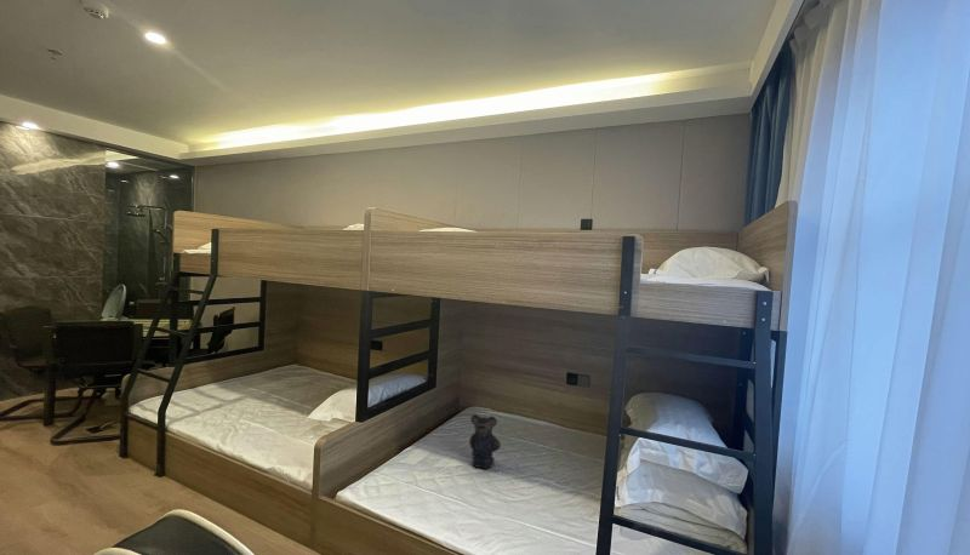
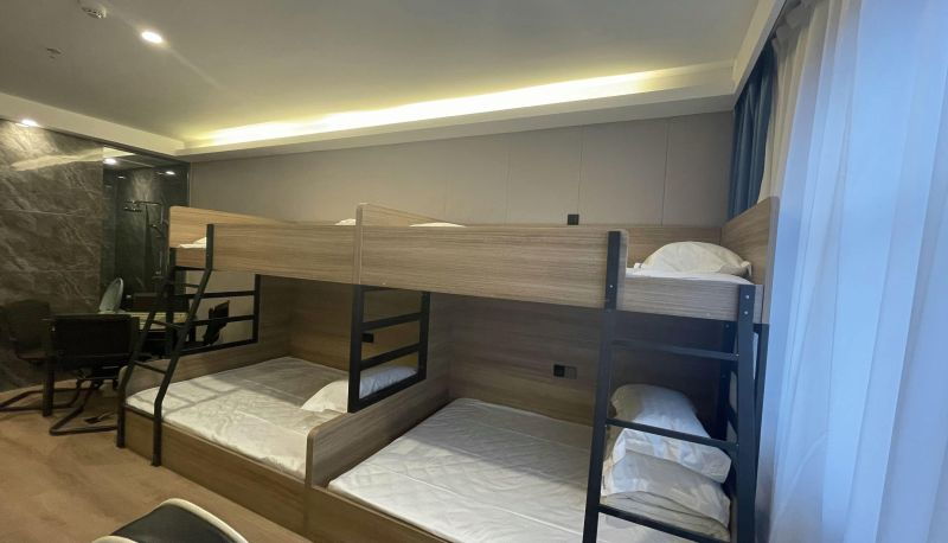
- bear [468,413,502,473]
